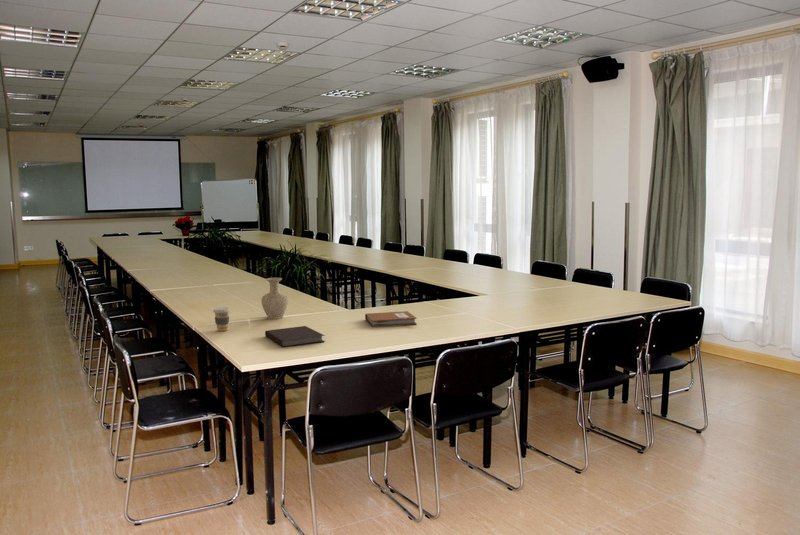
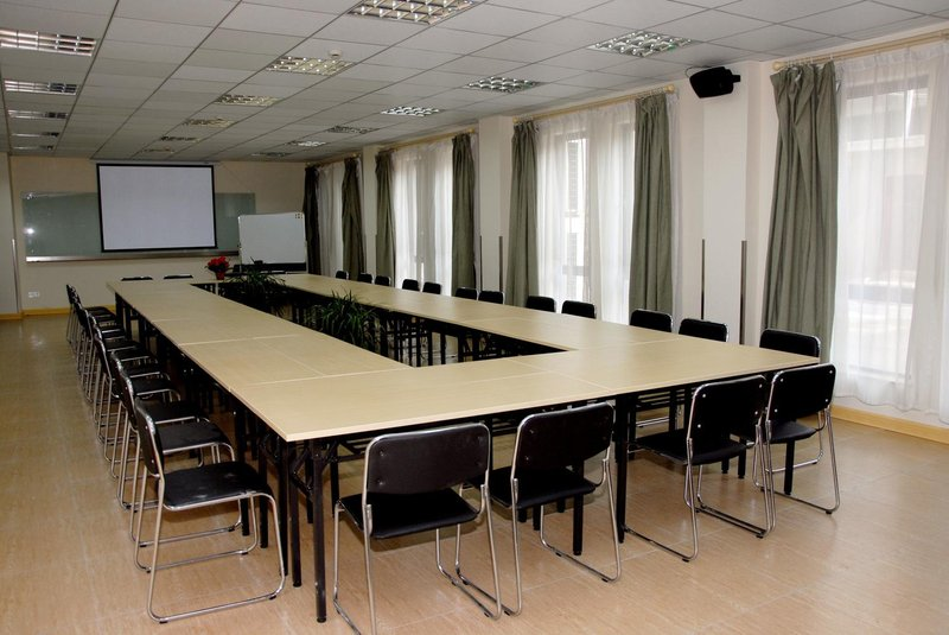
- notebook [364,310,418,328]
- vase [260,277,289,320]
- notebook [264,325,326,348]
- coffee cup [212,307,231,332]
